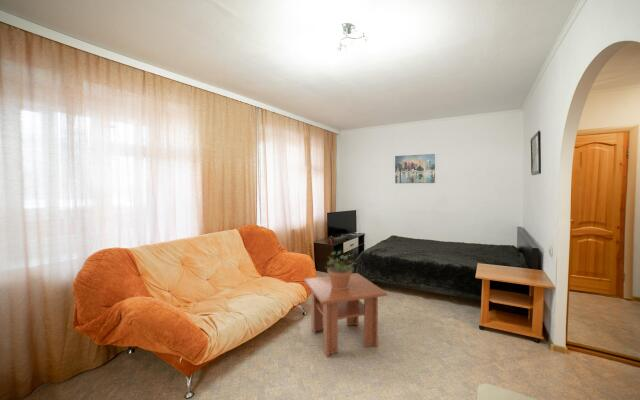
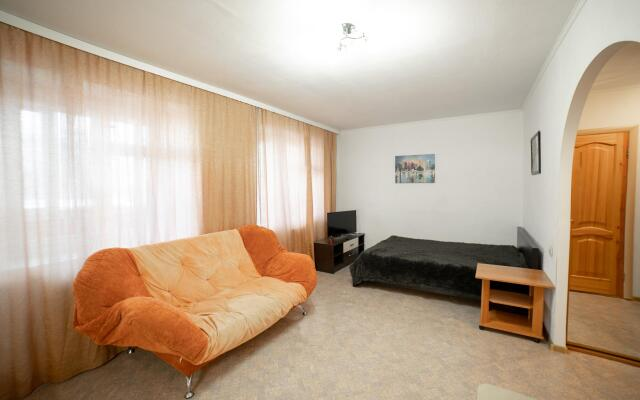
- coffee table [303,272,388,358]
- potted plant [325,250,356,290]
